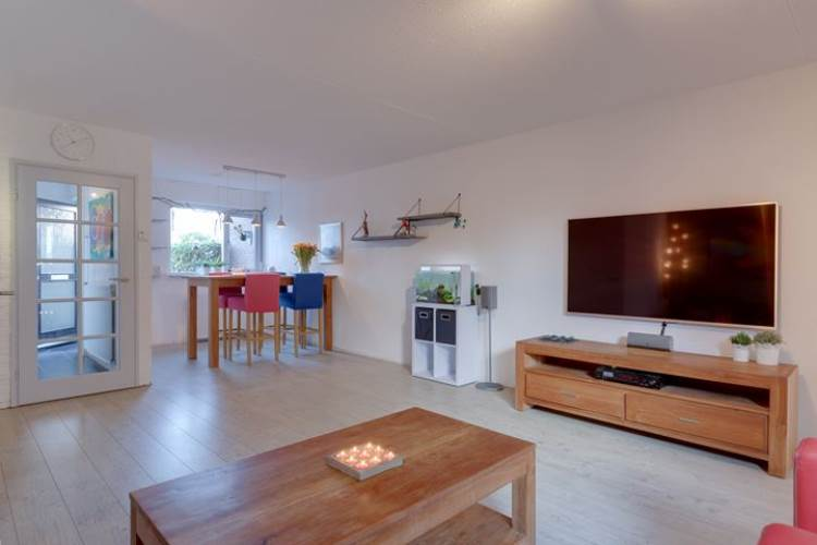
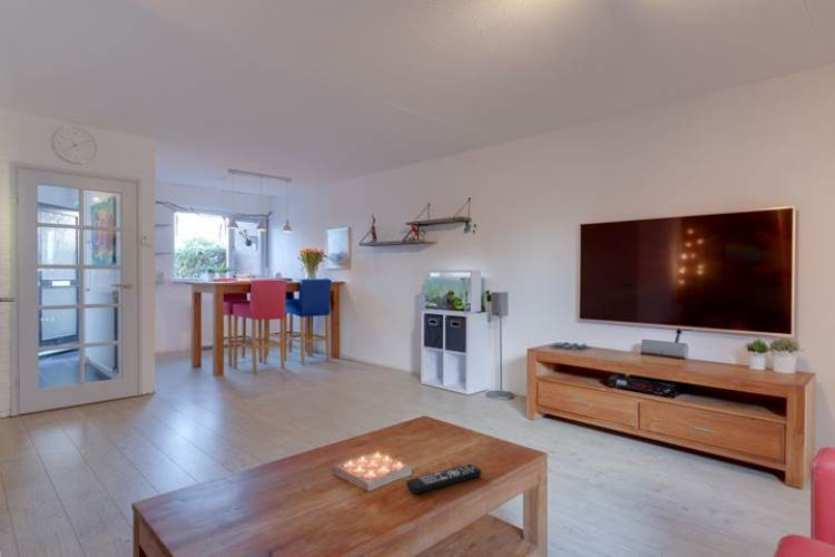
+ remote control [405,463,483,495]
